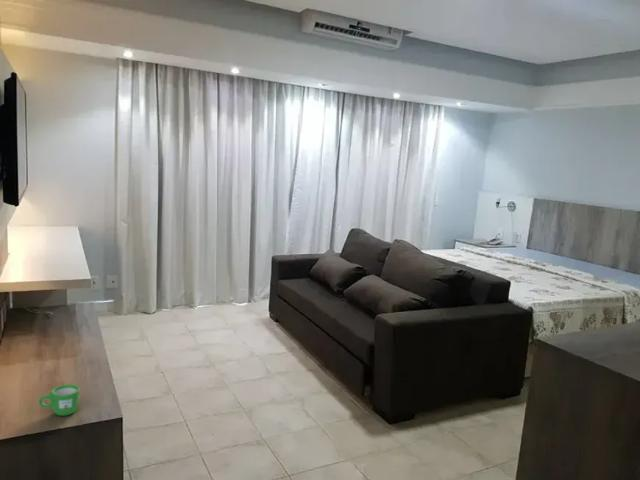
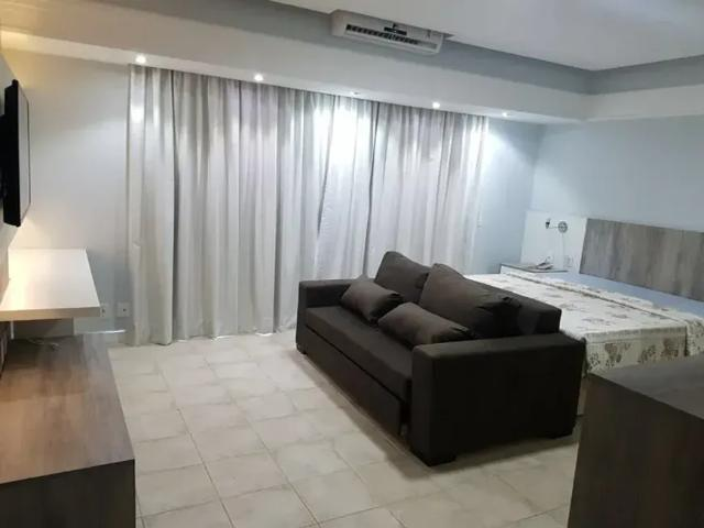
- mug [38,384,81,417]
